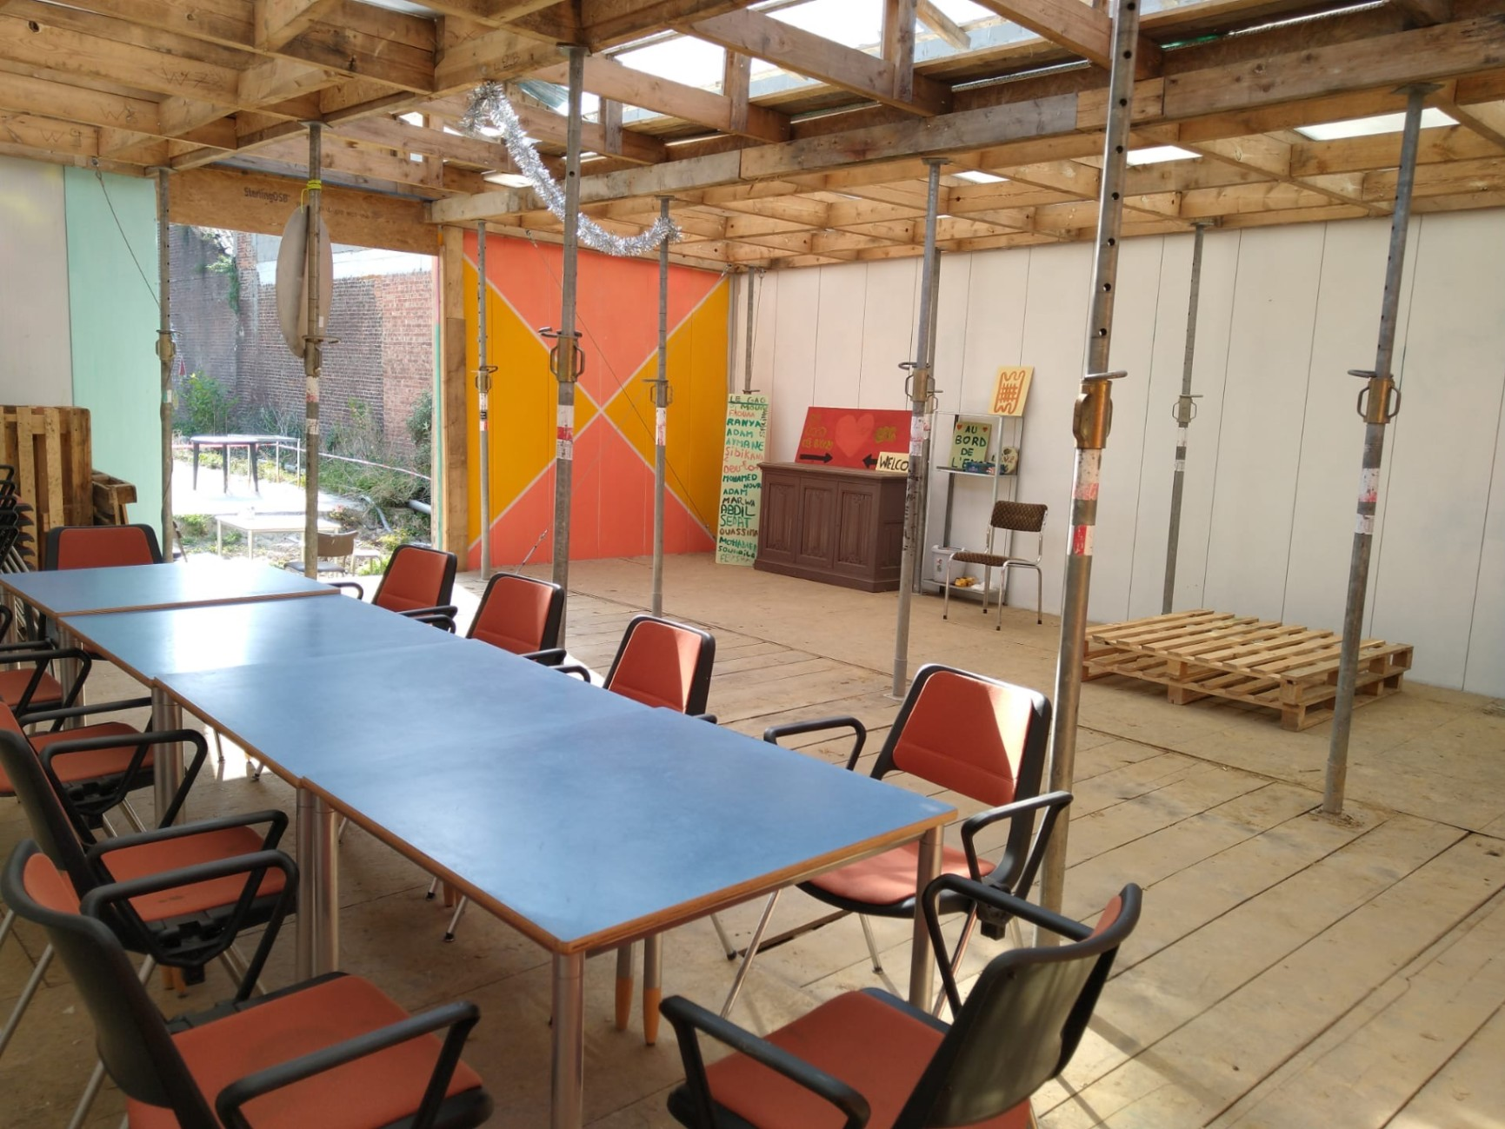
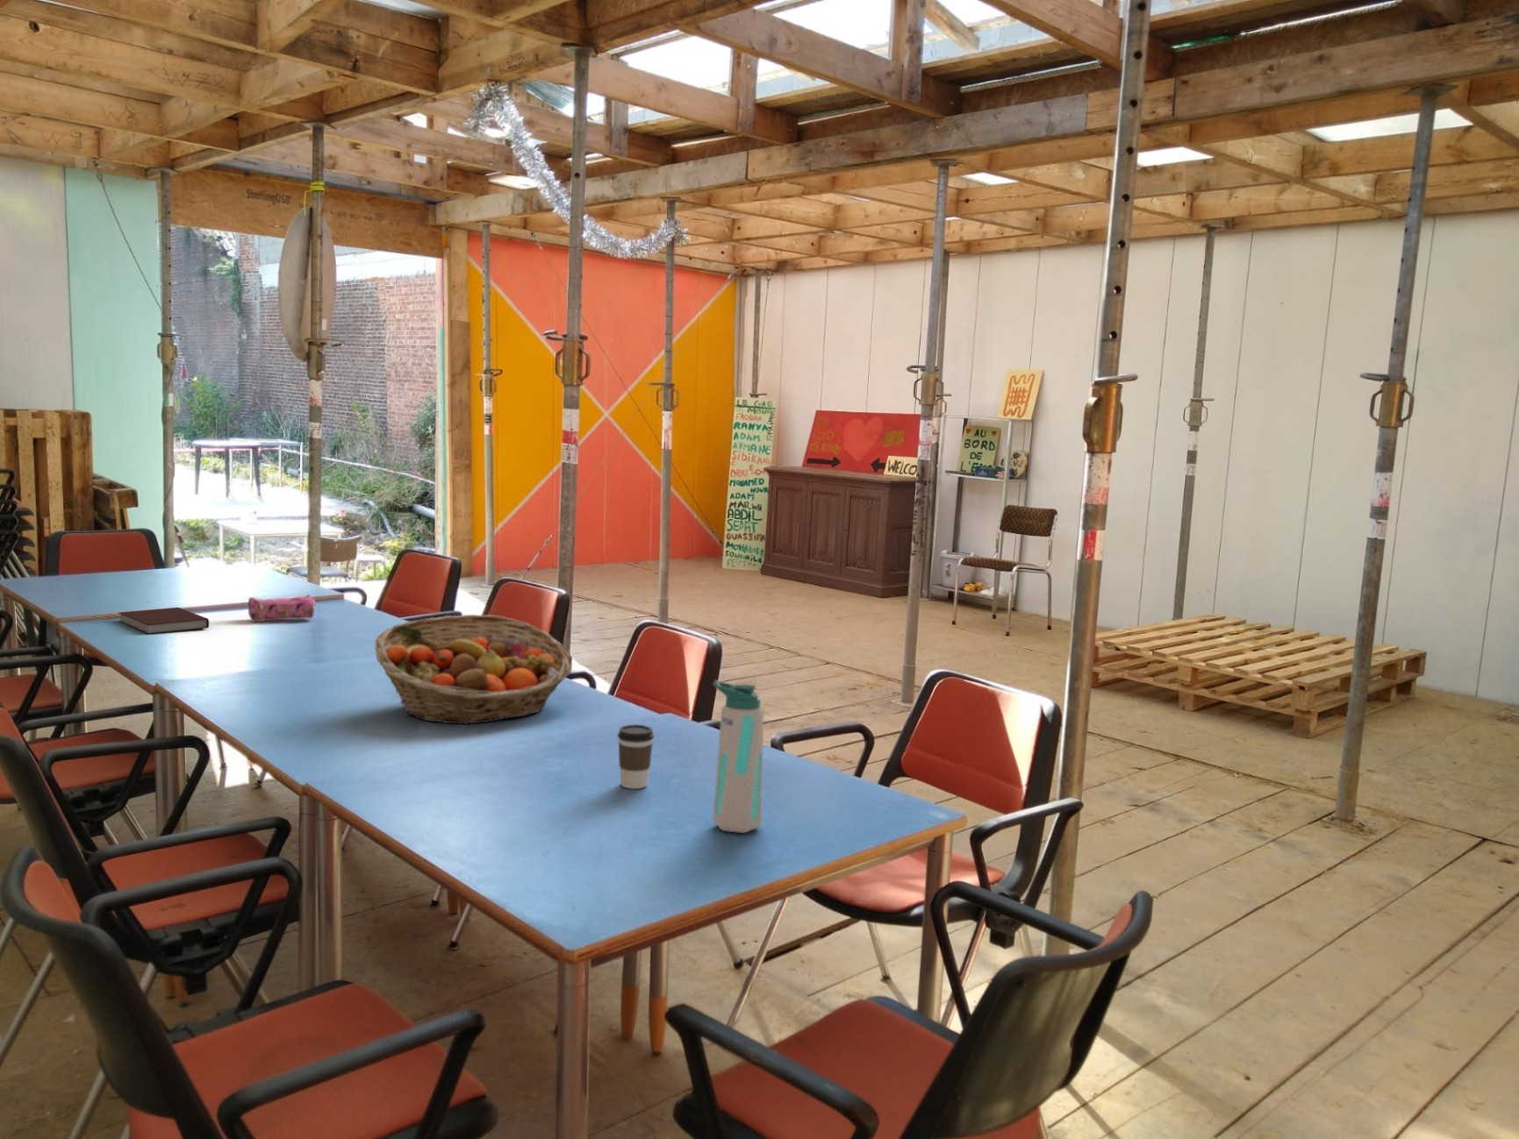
+ water bottle [712,680,765,834]
+ coffee cup [616,724,655,790]
+ pencil case [248,593,317,622]
+ fruit basket [373,614,573,724]
+ notebook [117,607,209,635]
